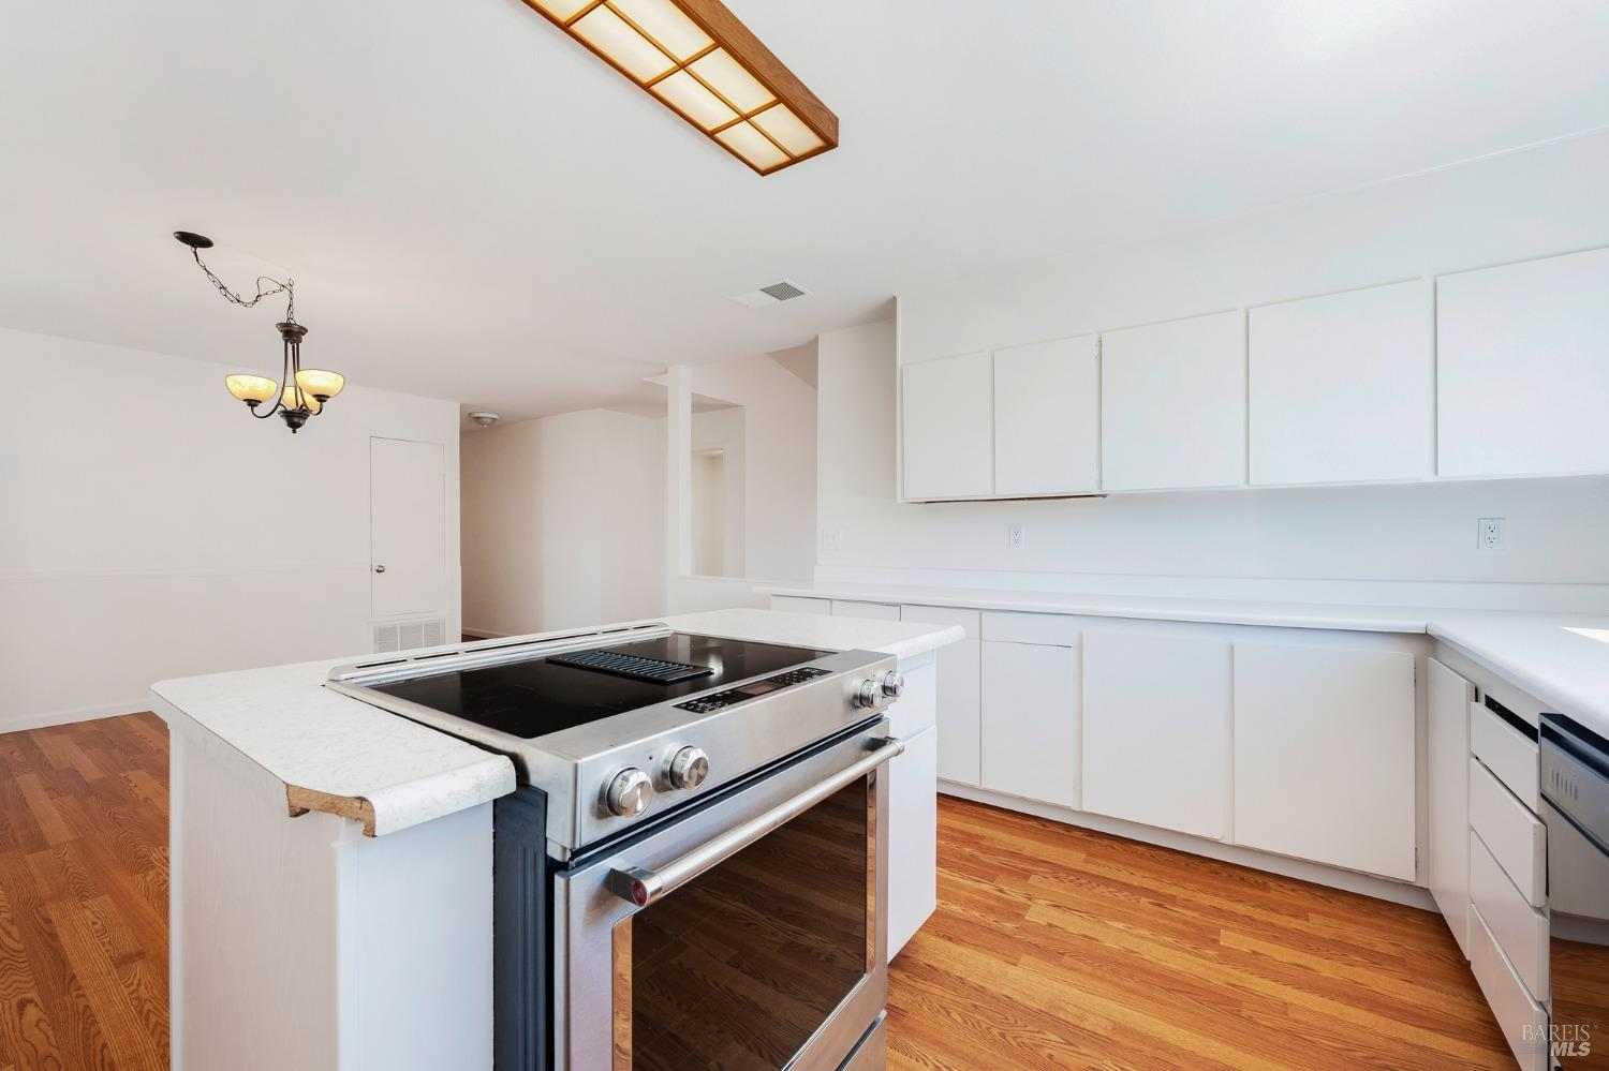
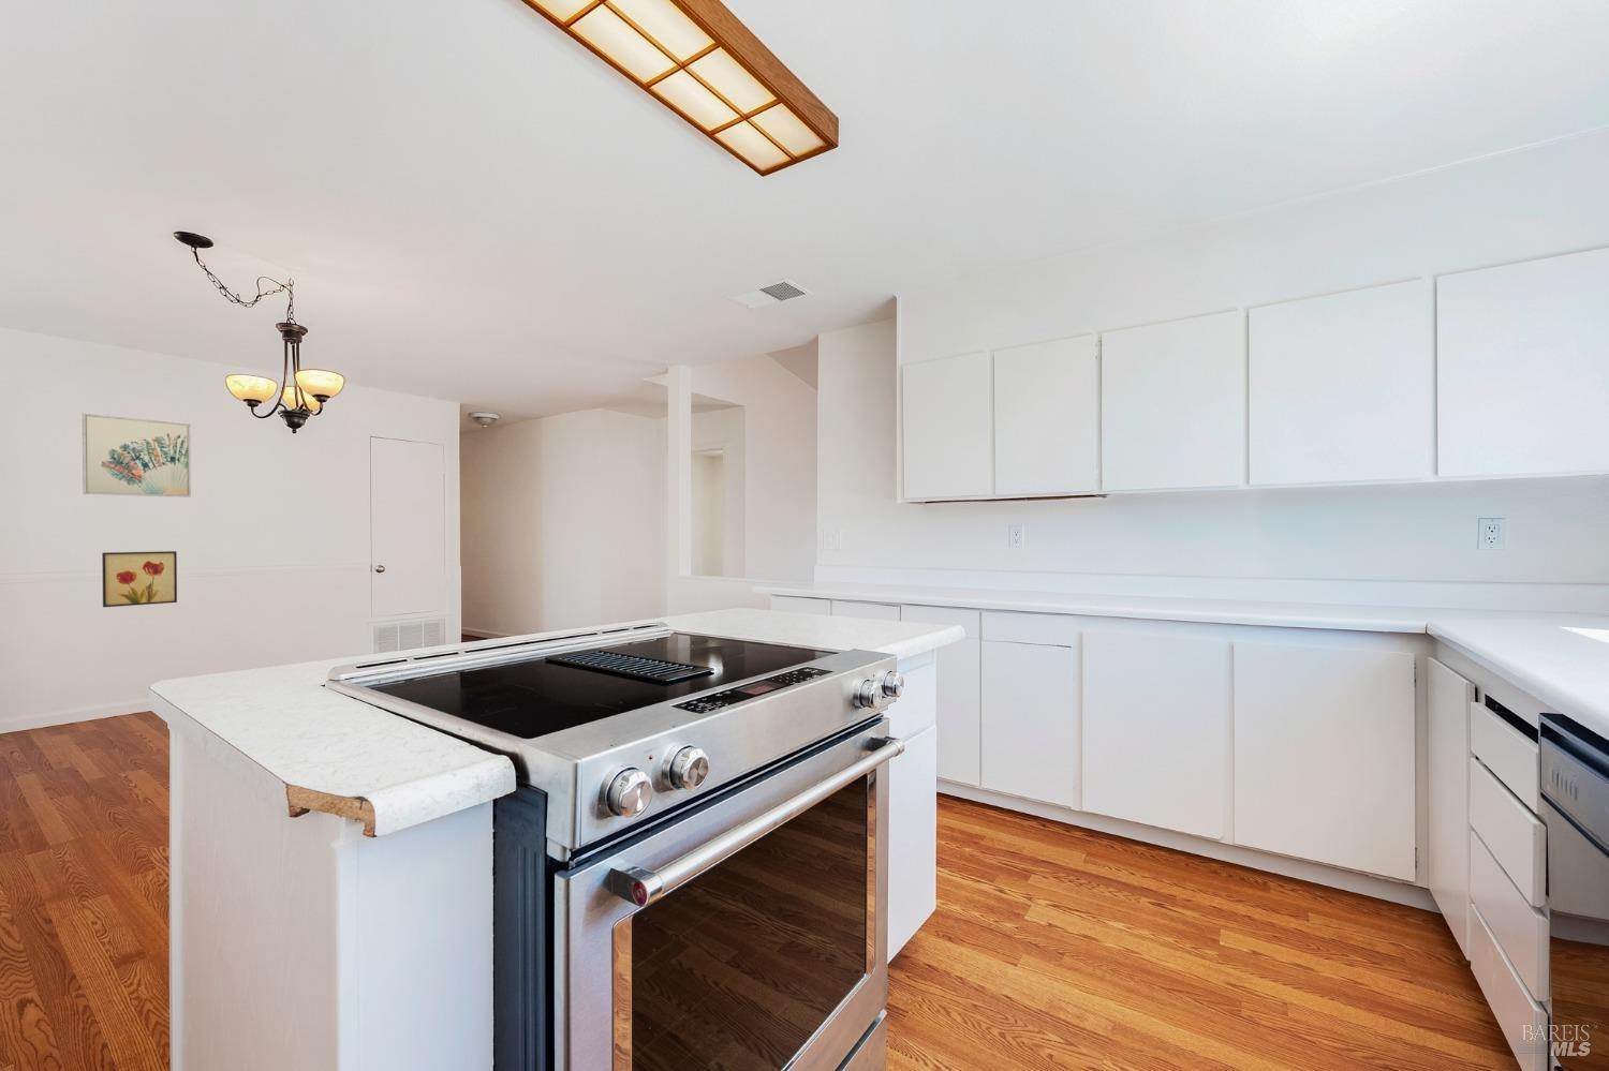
+ wall art [100,550,178,608]
+ wall art [81,412,192,498]
